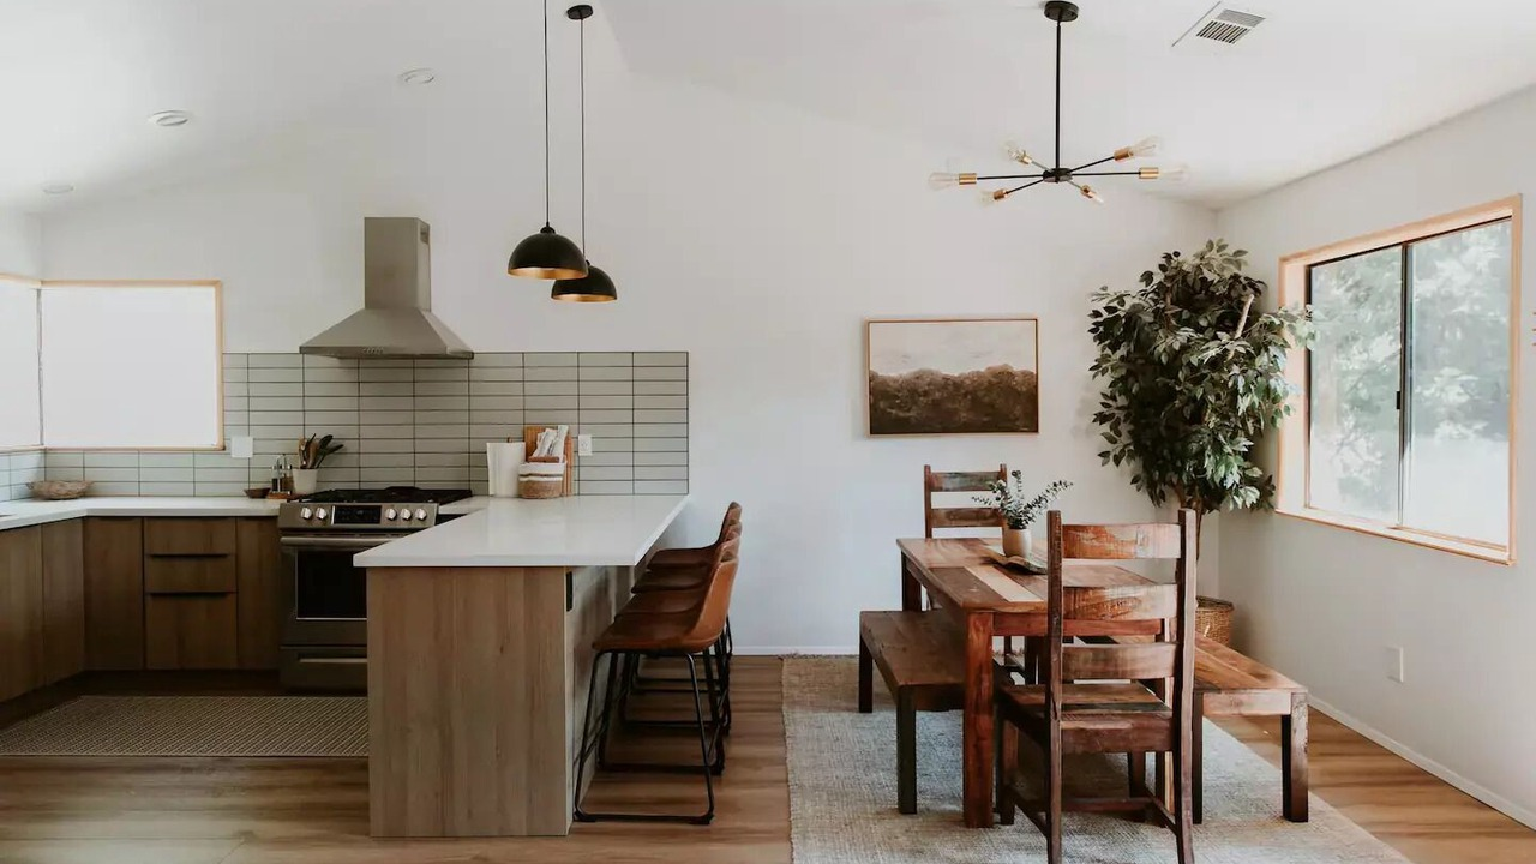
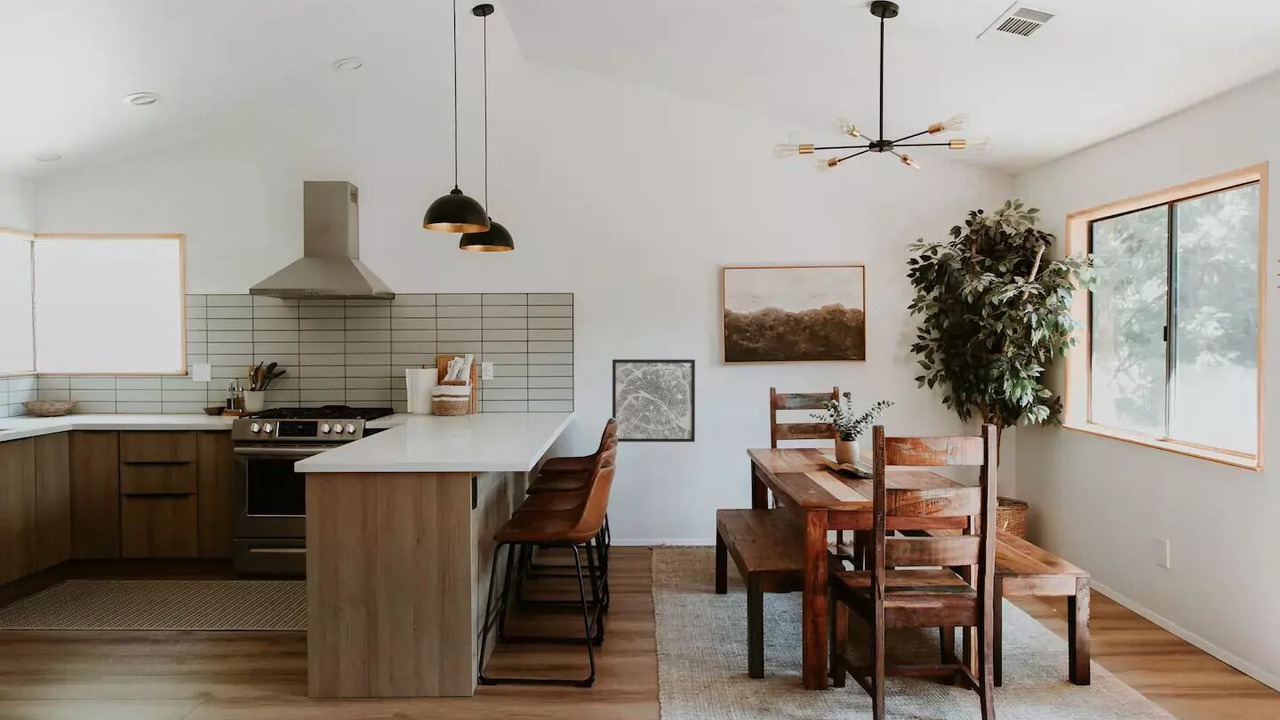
+ wall art [611,358,696,443]
